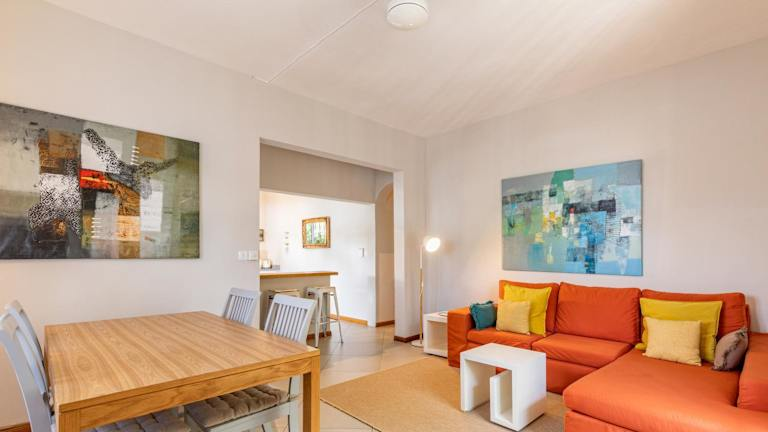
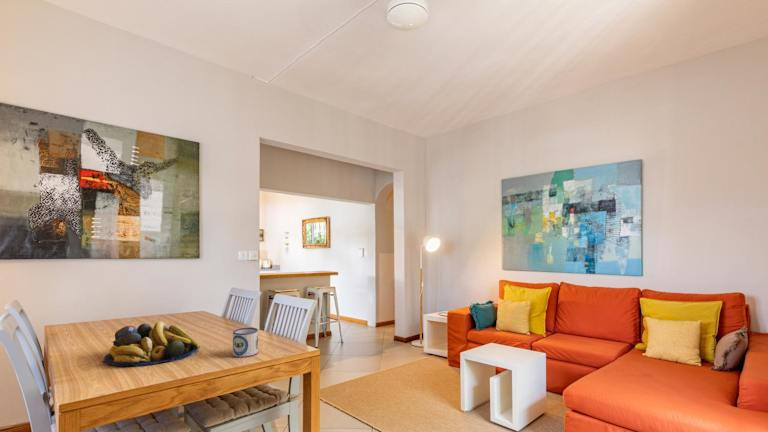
+ mug [232,327,259,359]
+ fruit bowl [102,321,201,367]
